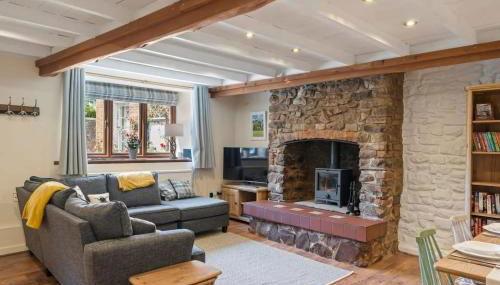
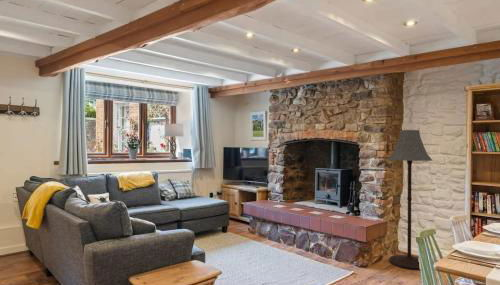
+ floor lamp [387,129,433,271]
